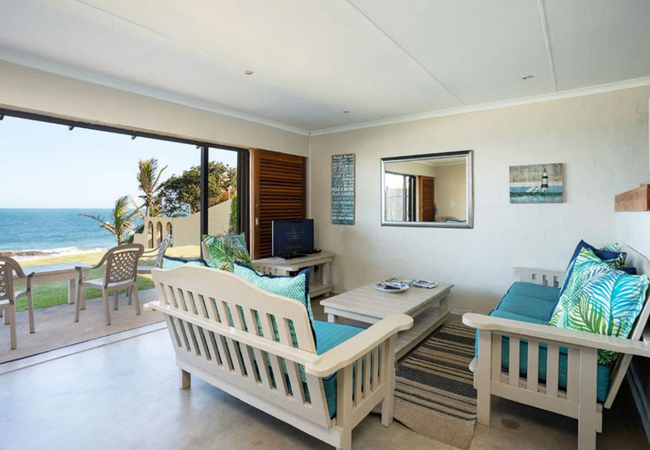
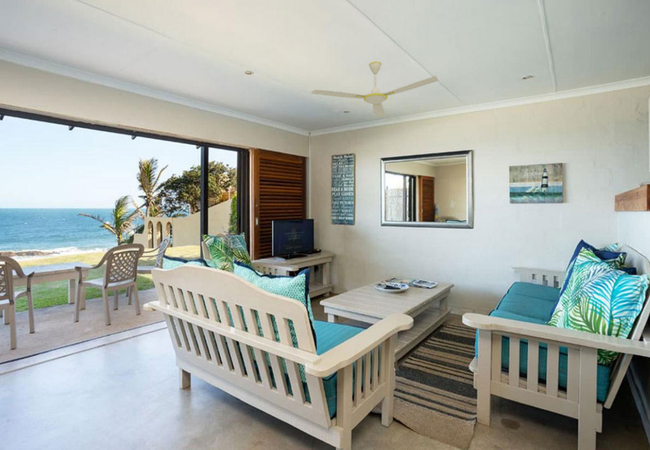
+ ceiling fan [310,60,439,118]
